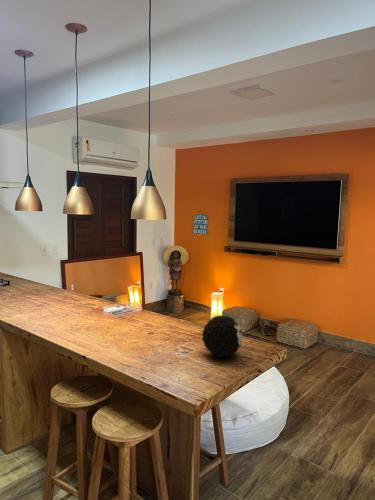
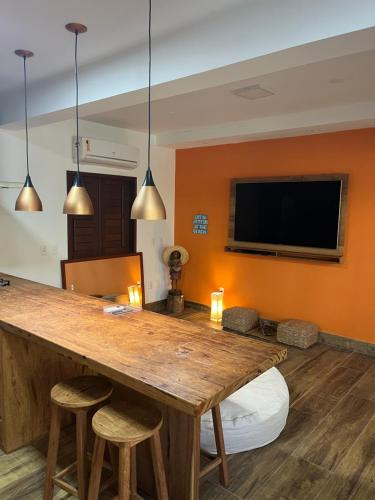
- decorative orb [201,314,243,358]
